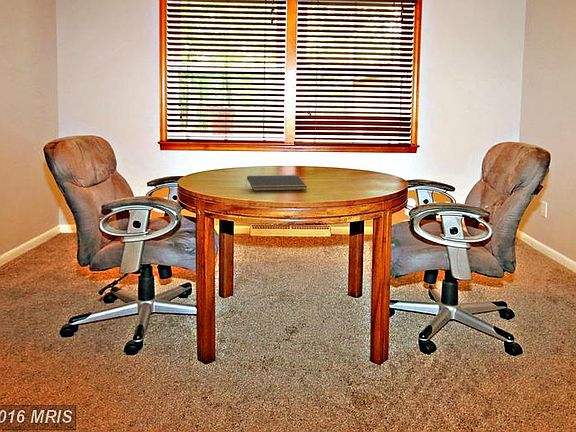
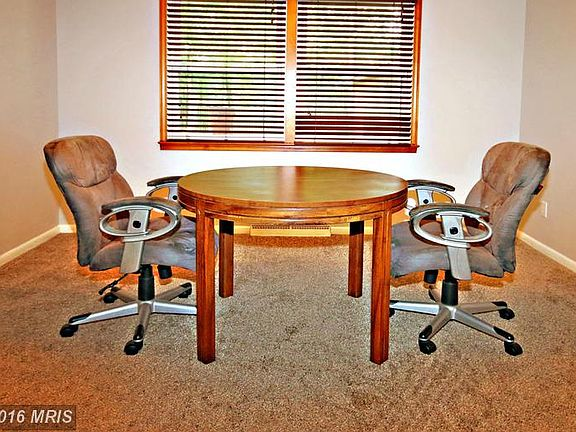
- notepad [245,174,308,192]
